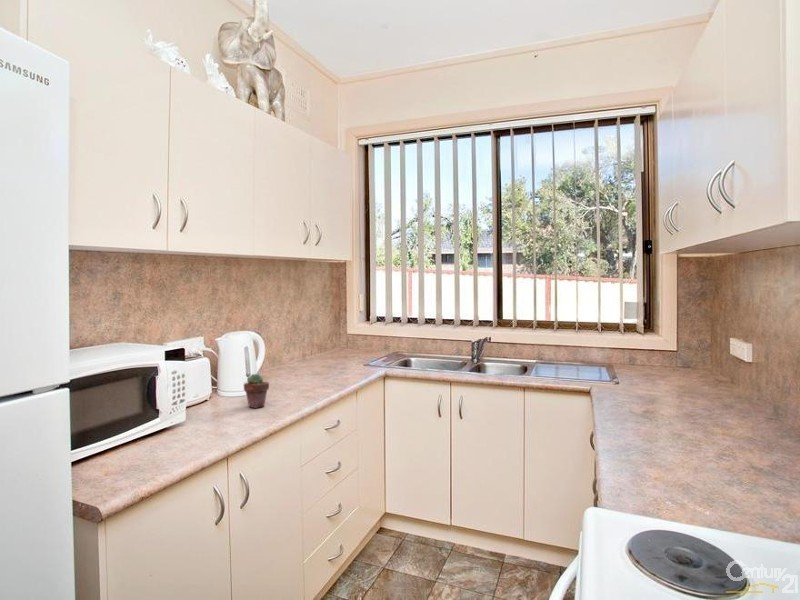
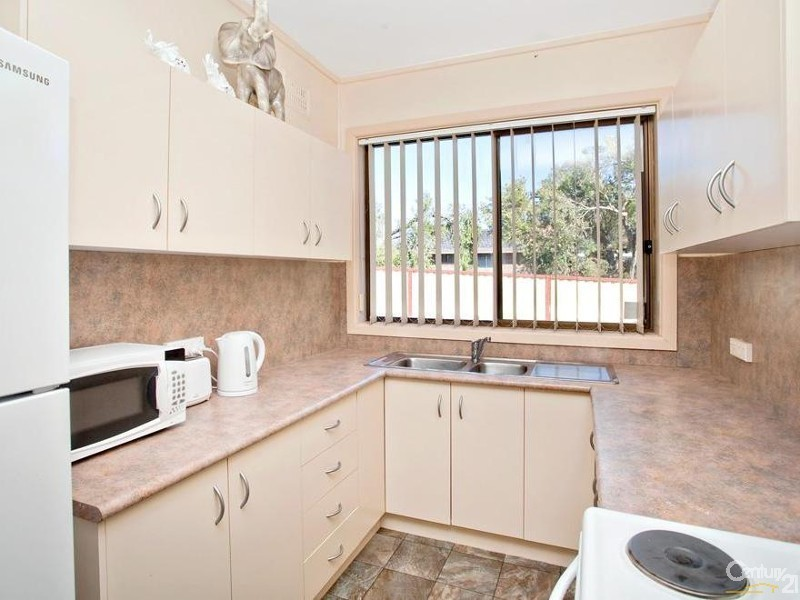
- potted succulent [243,373,270,409]
